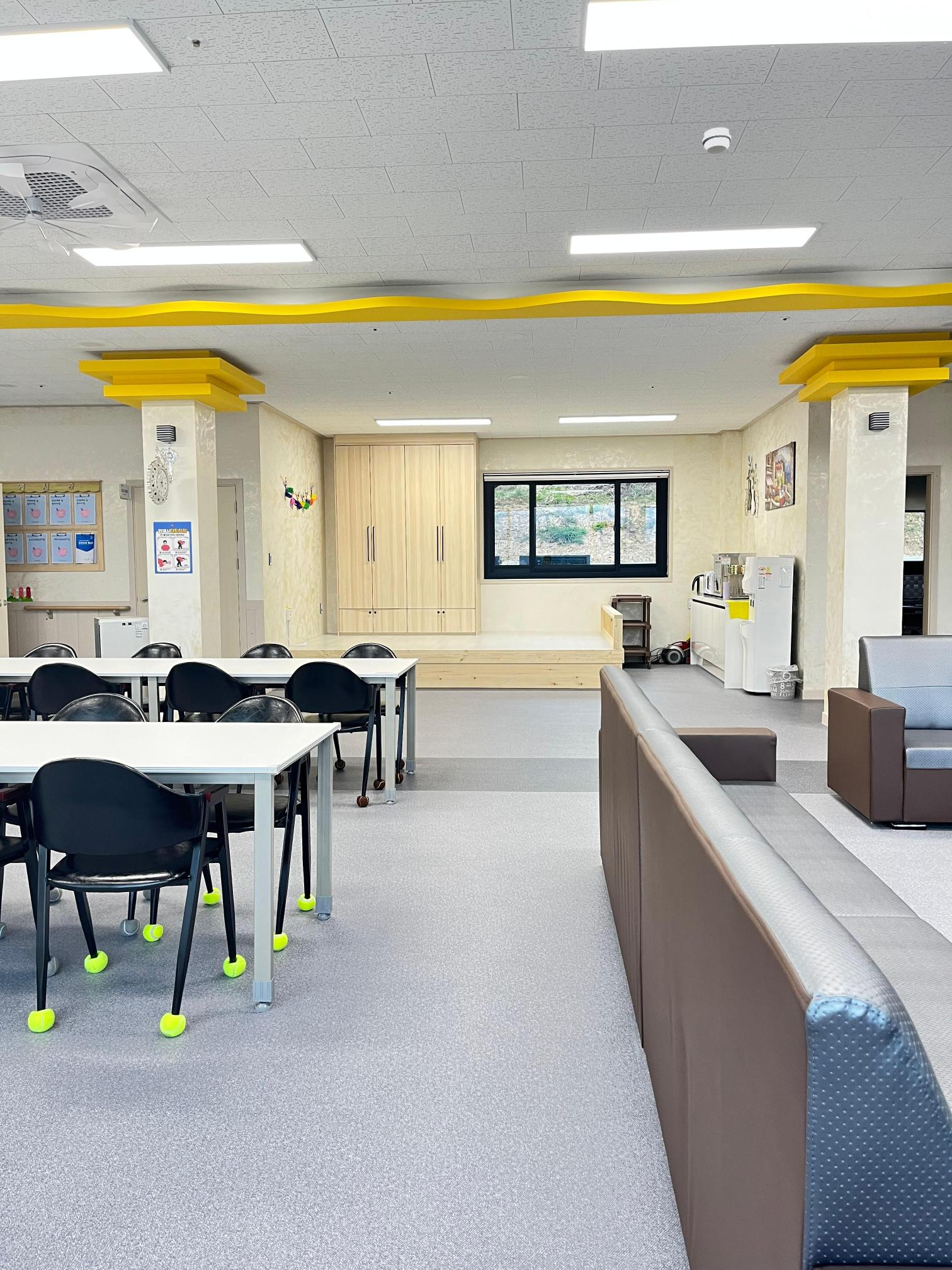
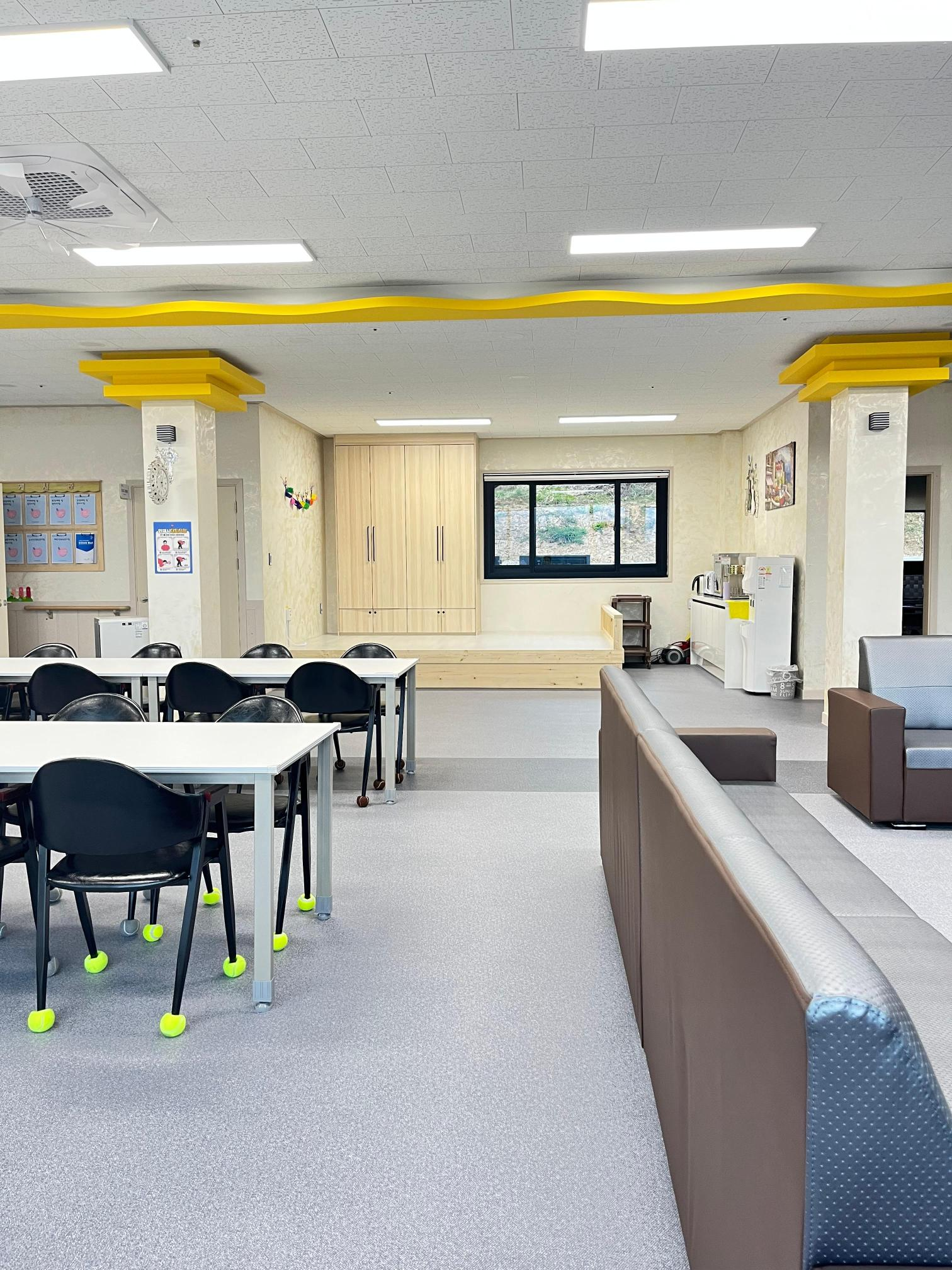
- smoke detector [701,127,732,155]
